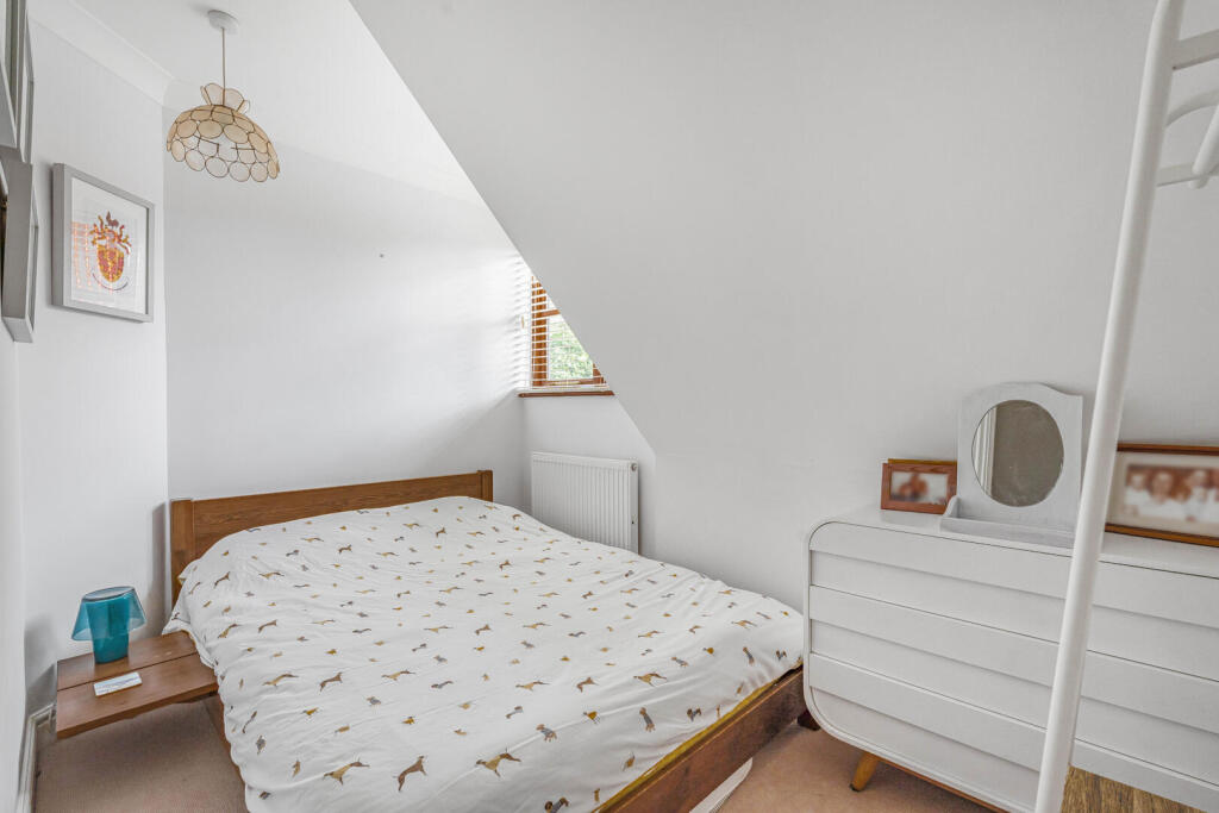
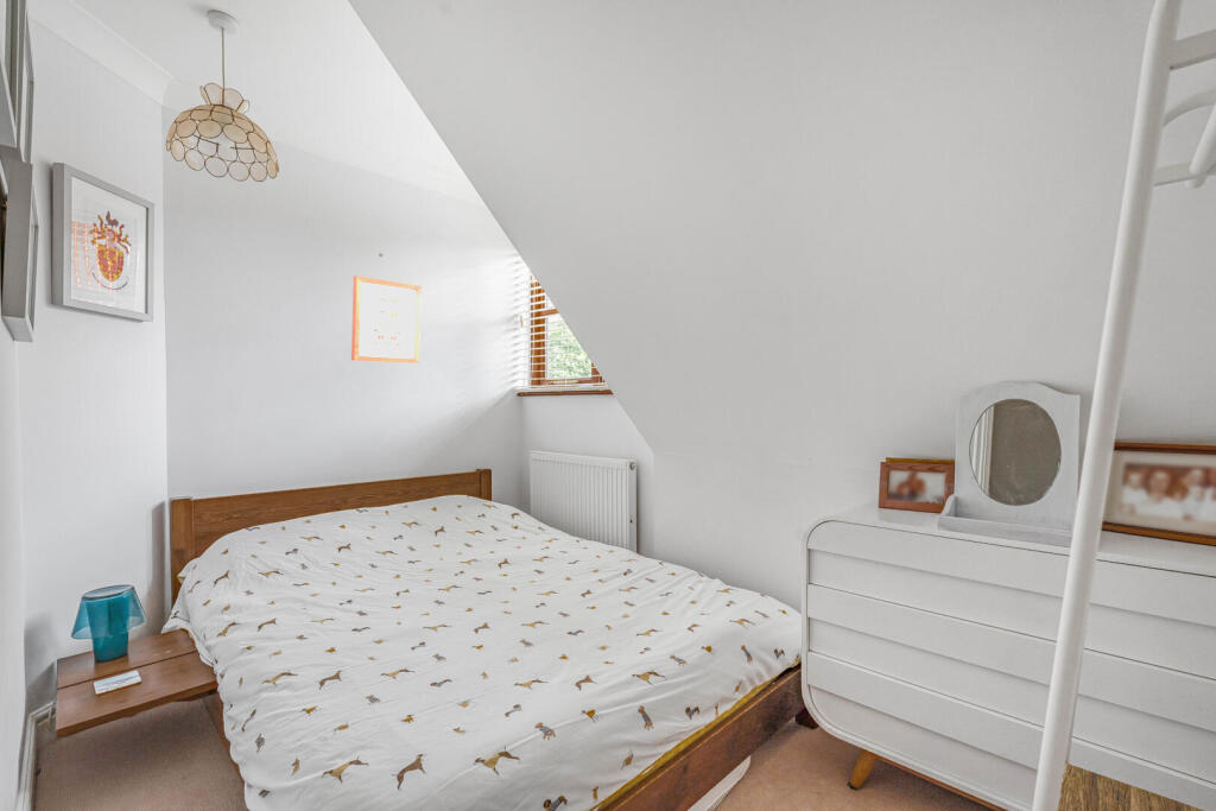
+ wall art [350,274,423,365]
